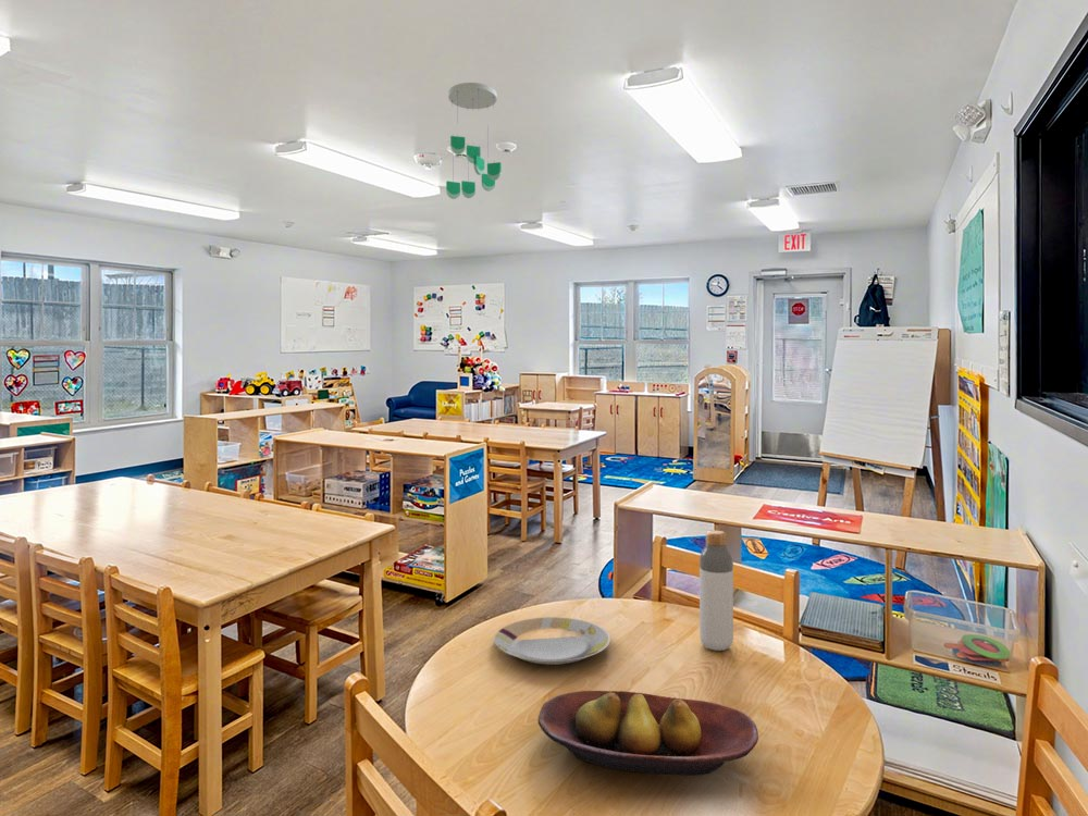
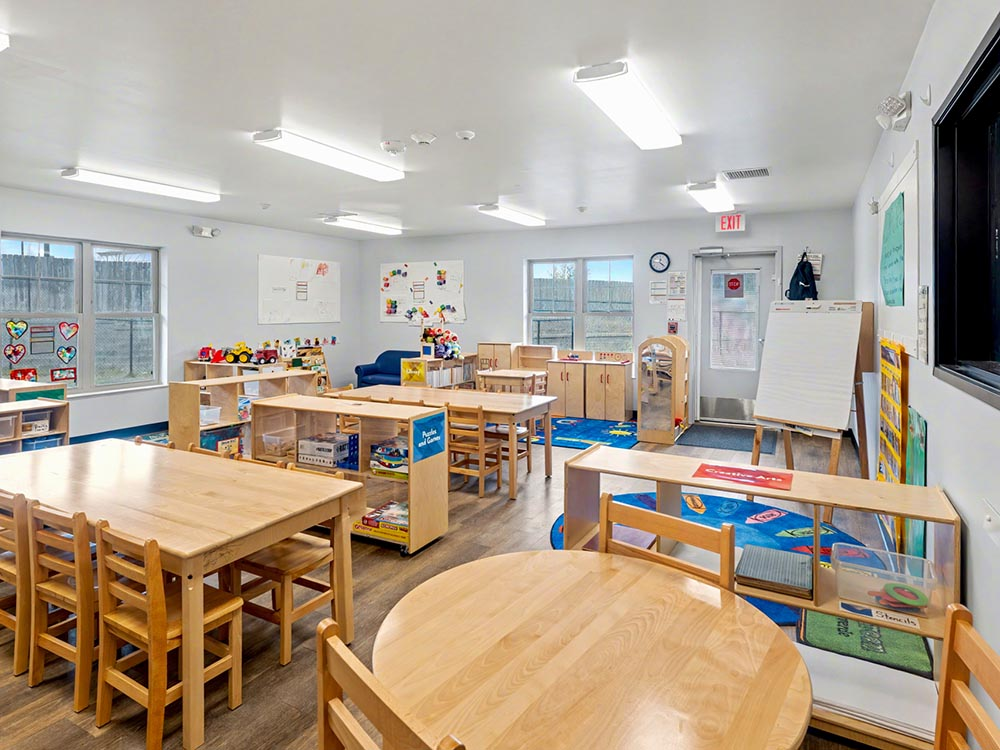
- bottle [698,530,734,652]
- fruit bowl [536,690,759,776]
- plate [493,616,611,666]
- ceiling mobile [445,82,503,200]
